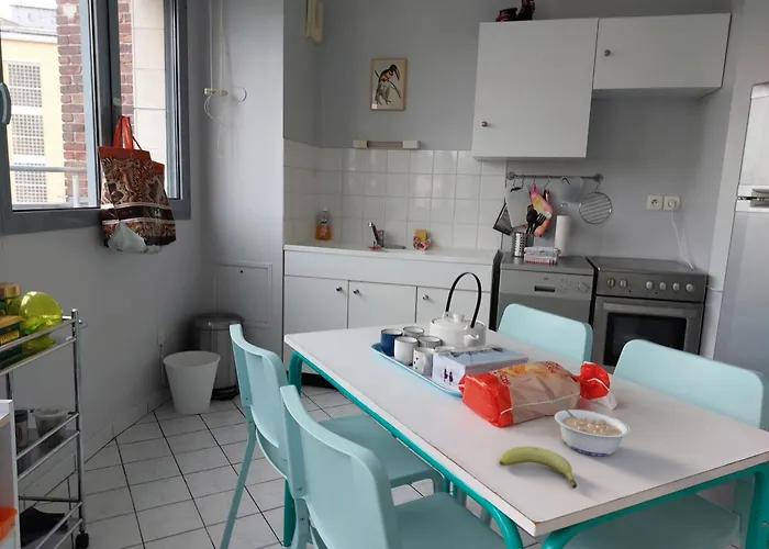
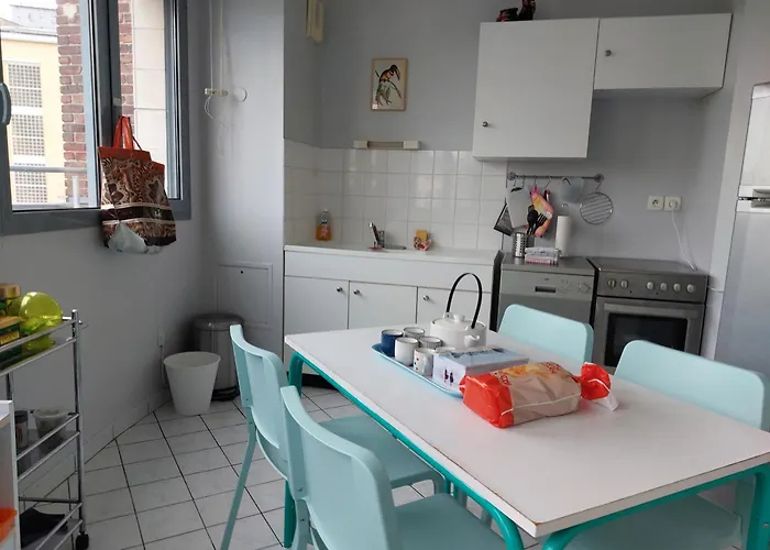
- legume [554,400,632,457]
- fruit [499,445,578,490]
